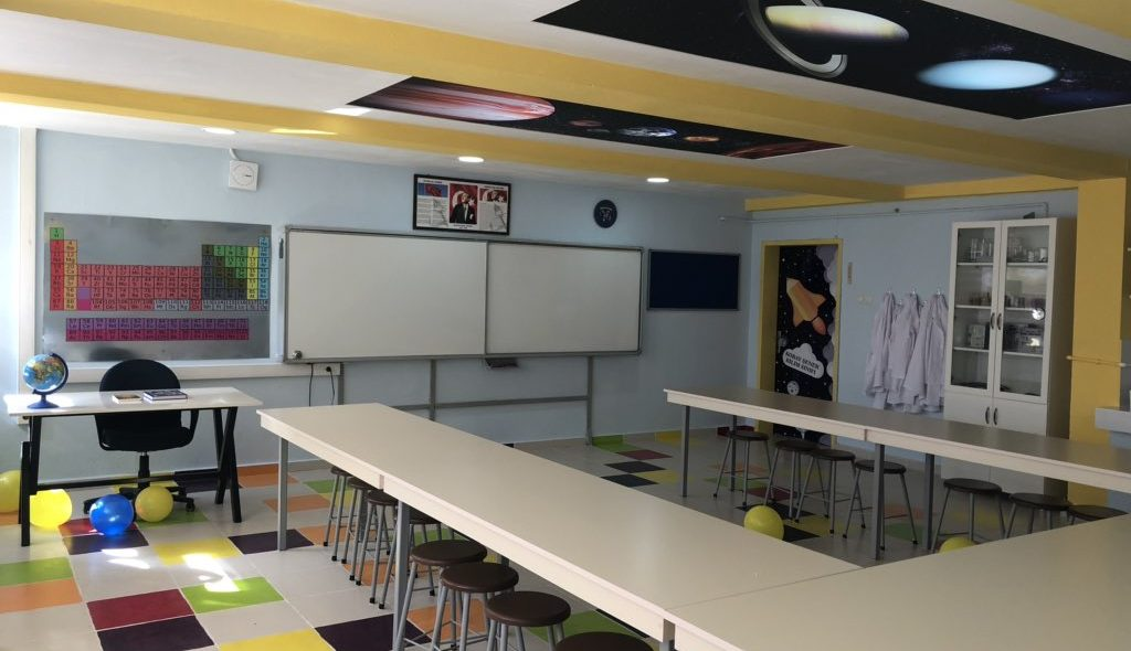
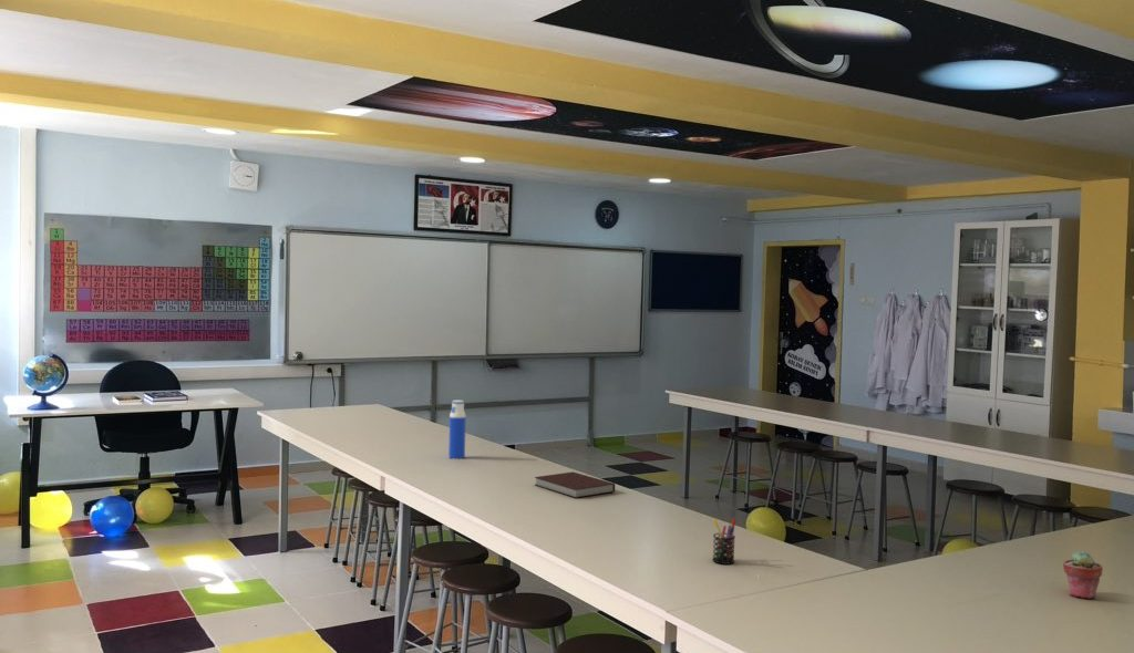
+ potted succulent [1062,550,1104,600]
+ water bottle [447,400,467,459]
+ pen holder [711,518,736,566]
+ notebook [534,470,616,499]
